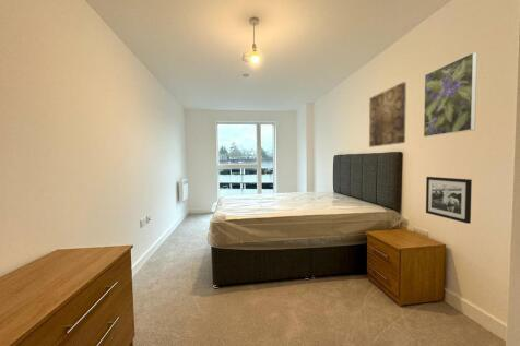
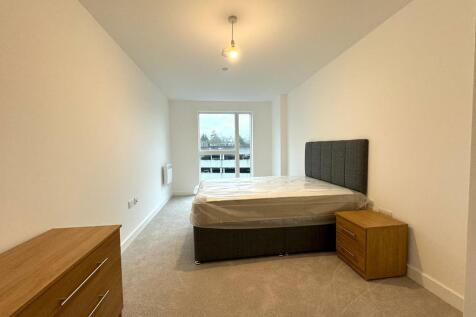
- wall art [368,81,407,148]
- picture frame [425,176,473,225]
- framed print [423,51,478,138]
